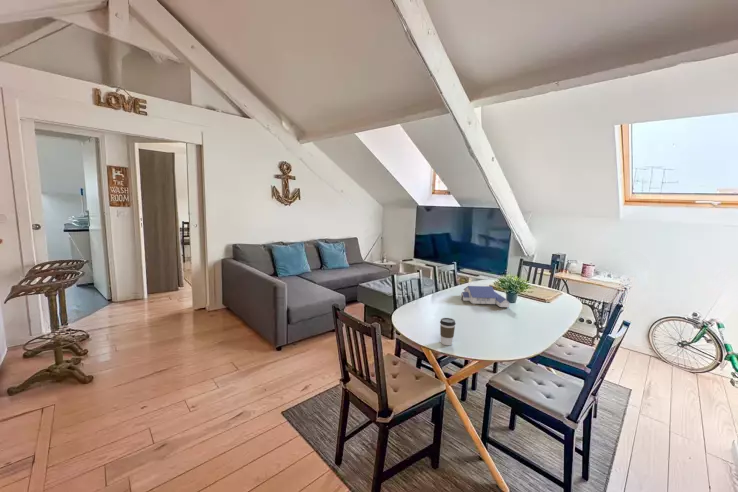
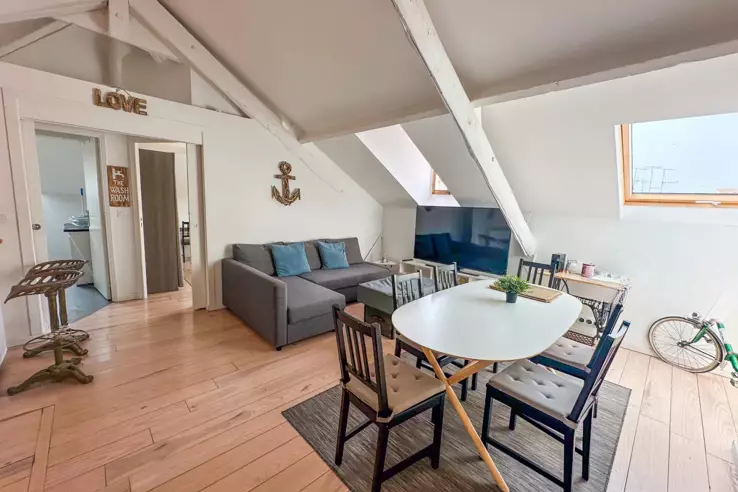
- architectural model [460,285,511,308]
- coffee cup [439,317,457,346]
